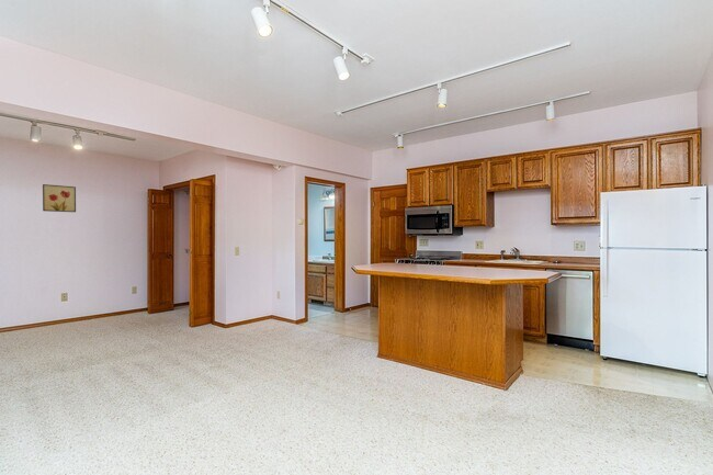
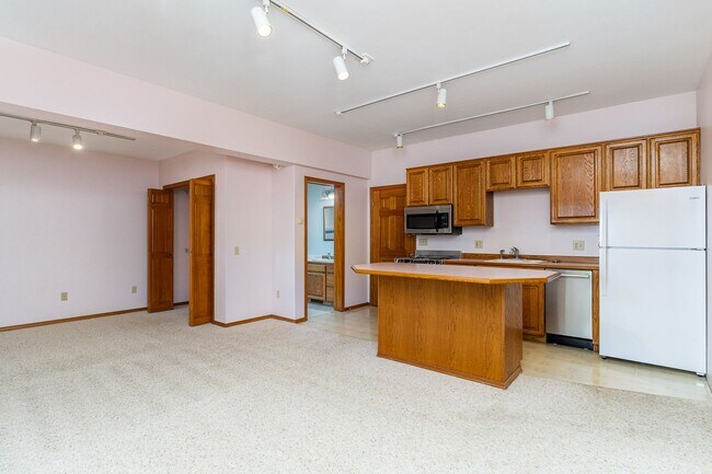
- wall art [42,183,77,213]
